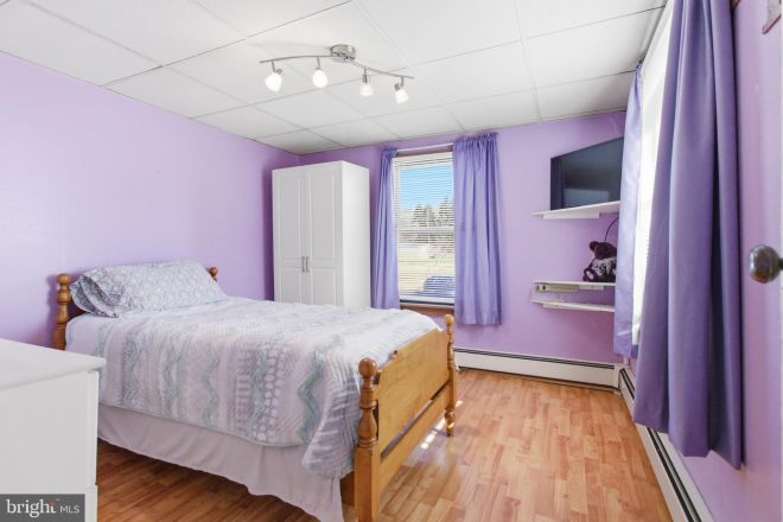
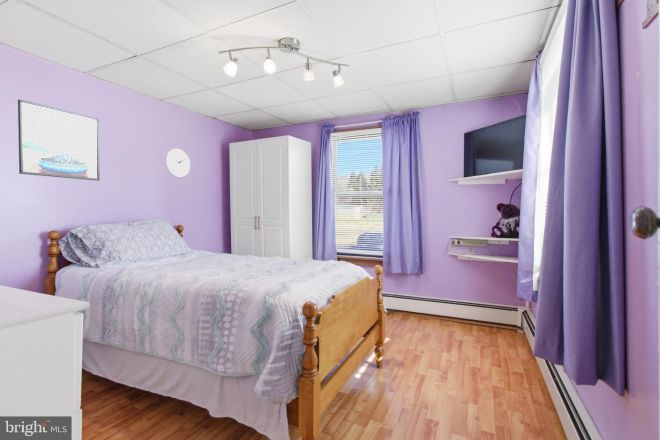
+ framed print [17,98,101,182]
+ wall clock [165,148,191,178]
